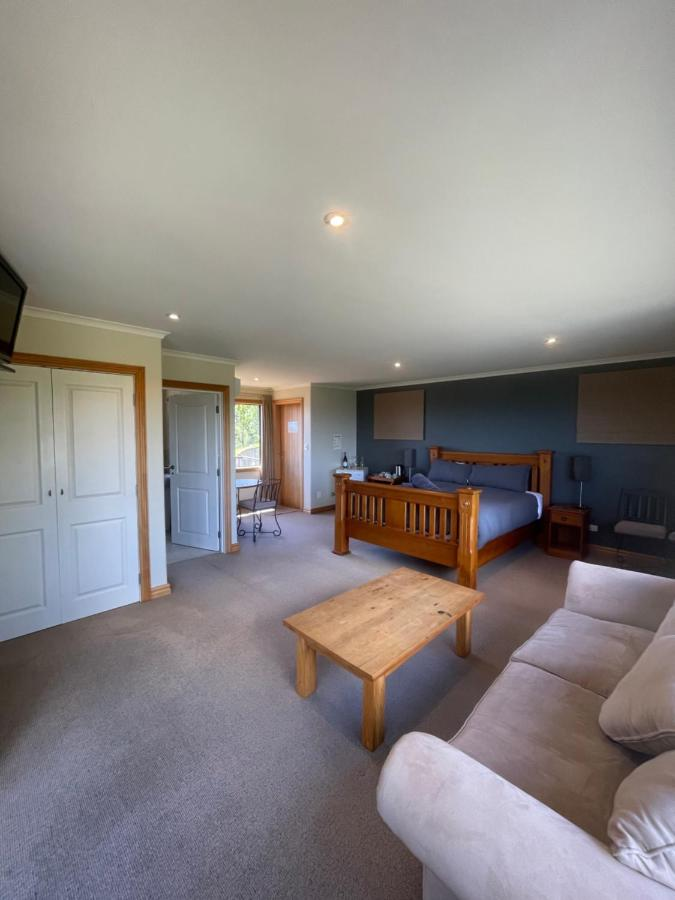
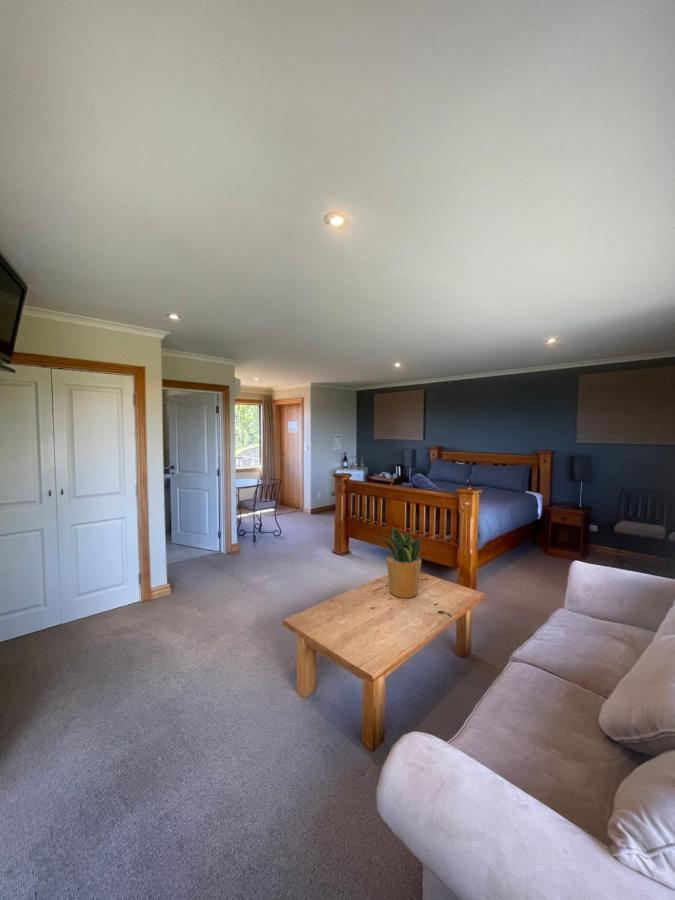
+ potted plant [373,525,424,599]
